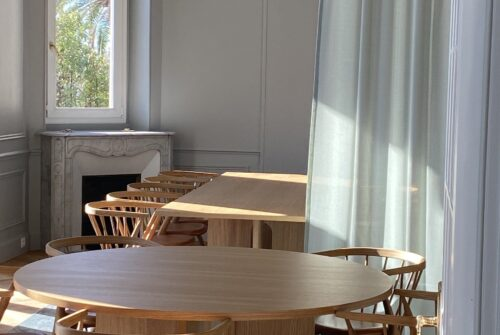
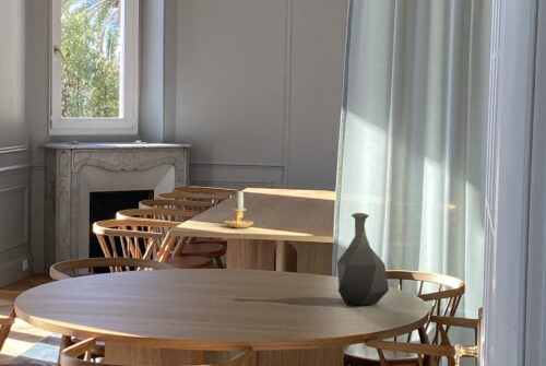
+ vase [336,212,390,307]
+ candle [223,188,254,229]
